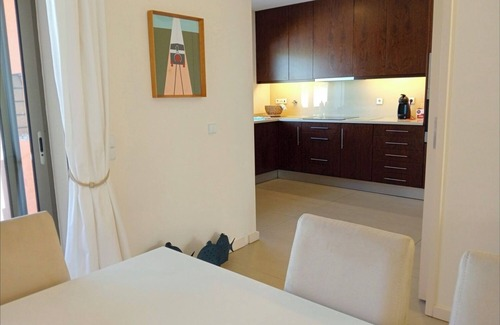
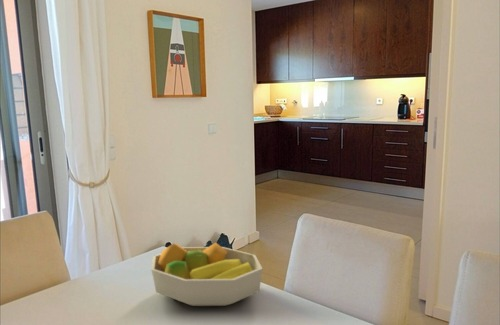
+ fruit bowl [150,241,264,307]
